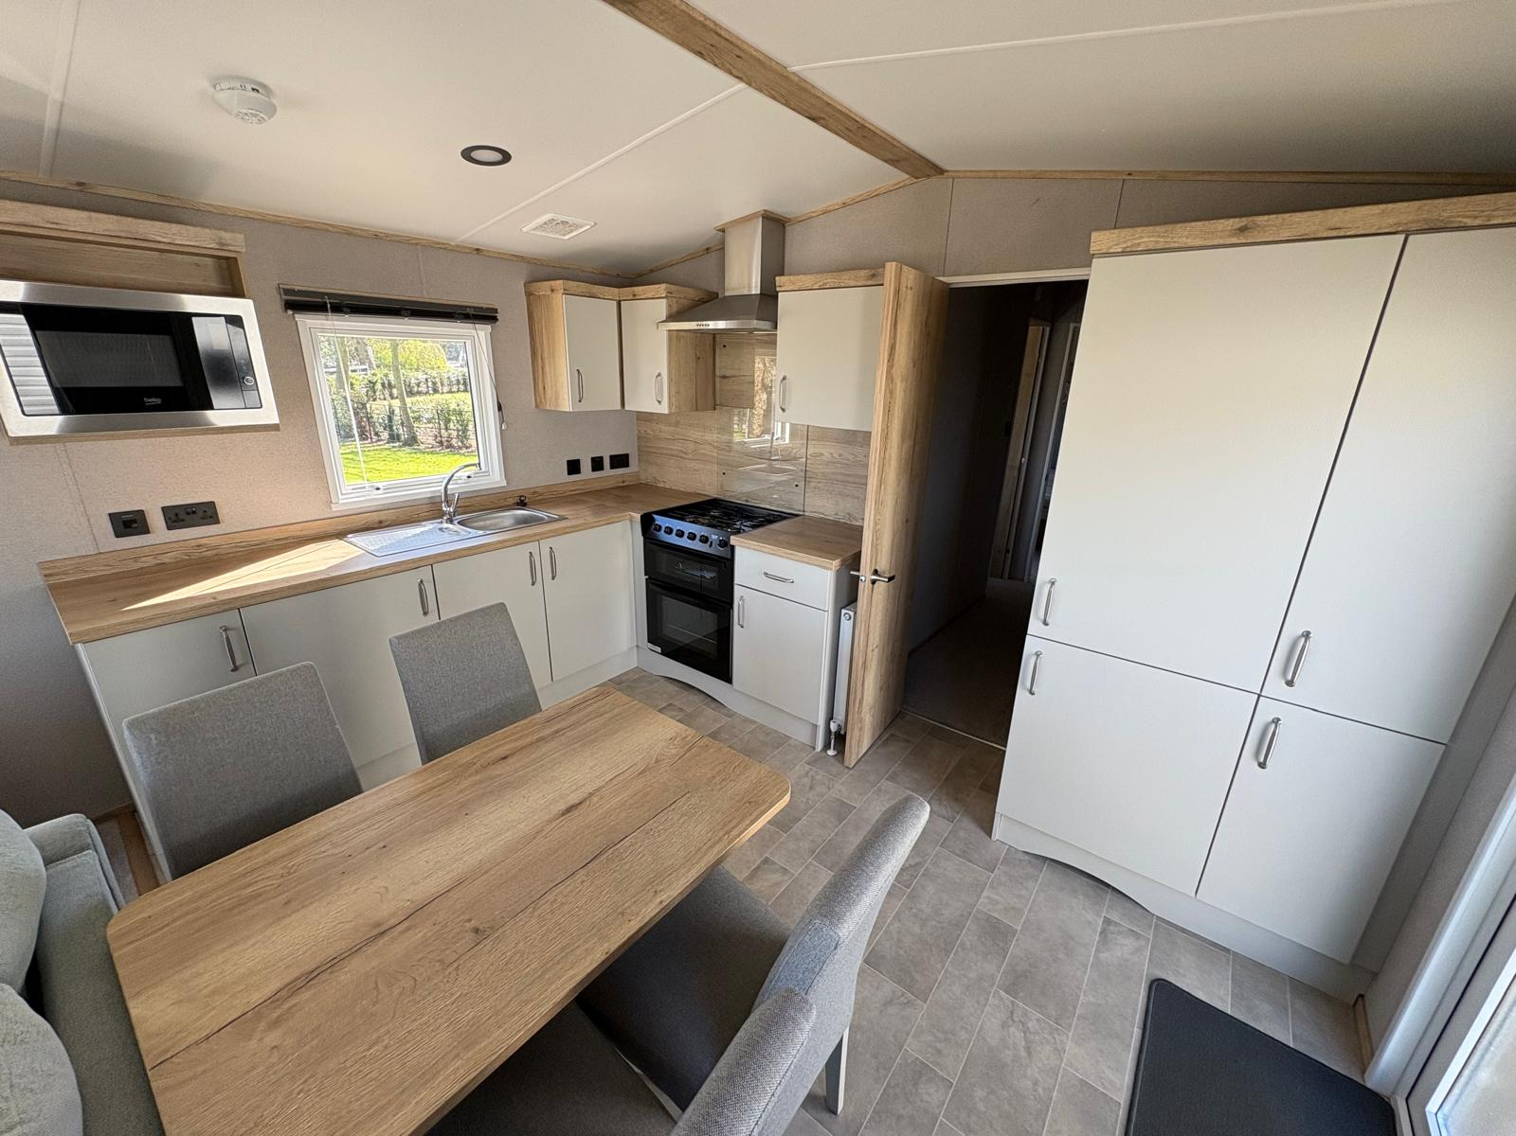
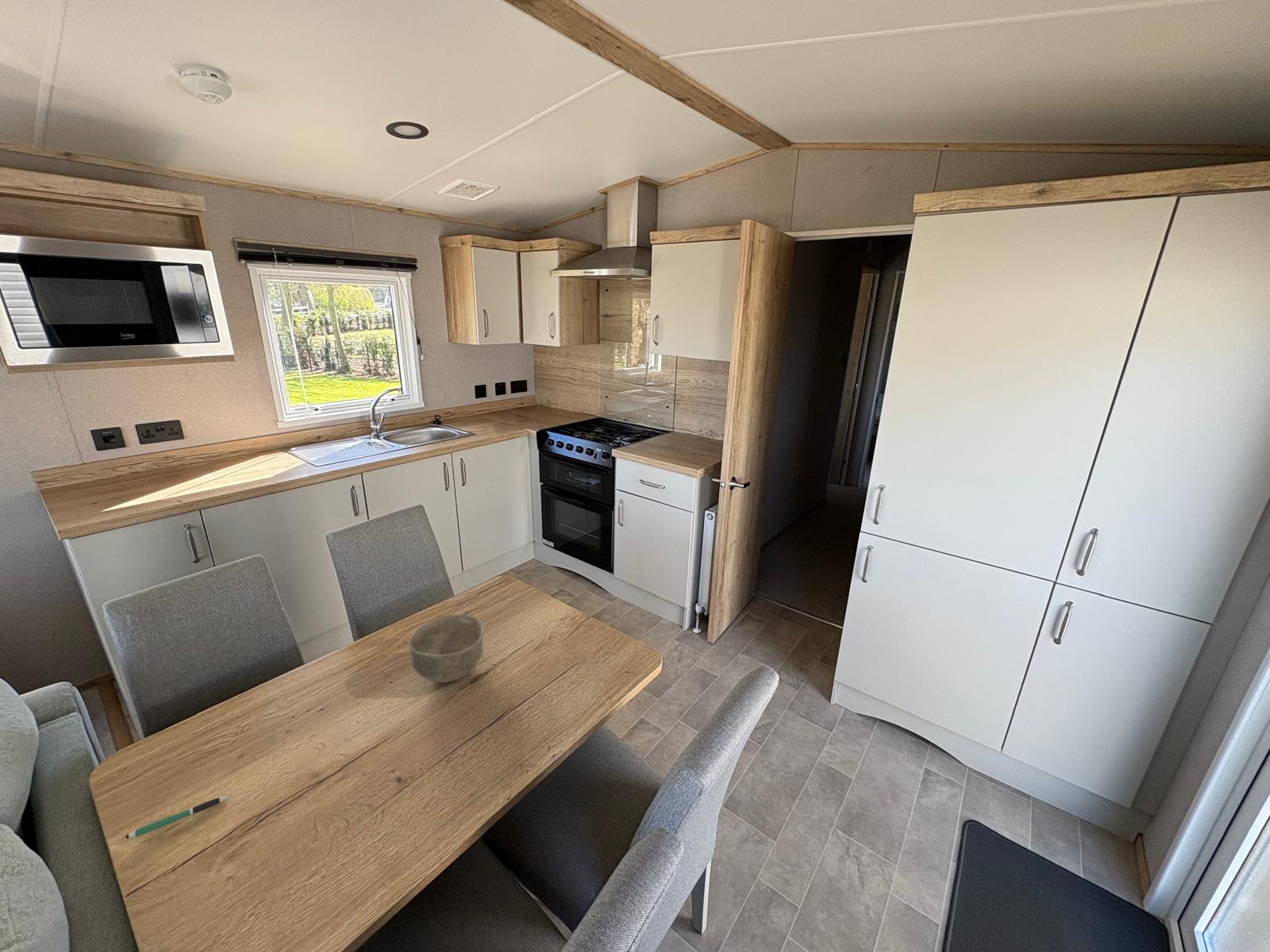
+ pen [125,795,229,839]
+ bowl [407,614,485,684]
